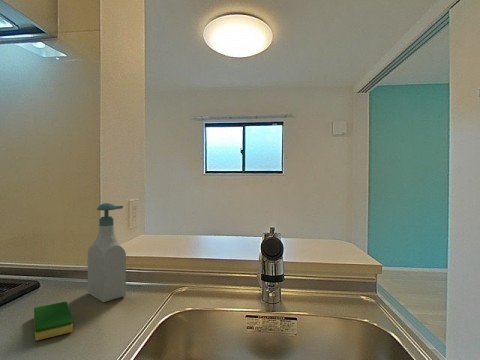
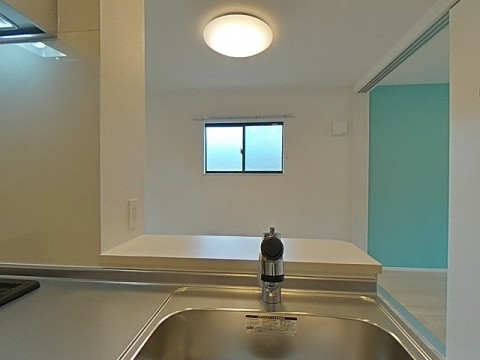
- soap bottle [87,202,127,303]
- dish sponge [33,301,74,341]
